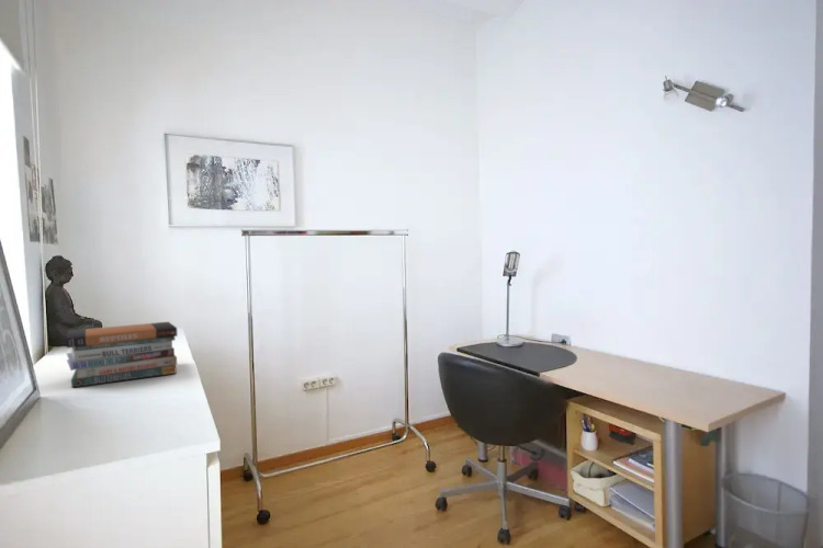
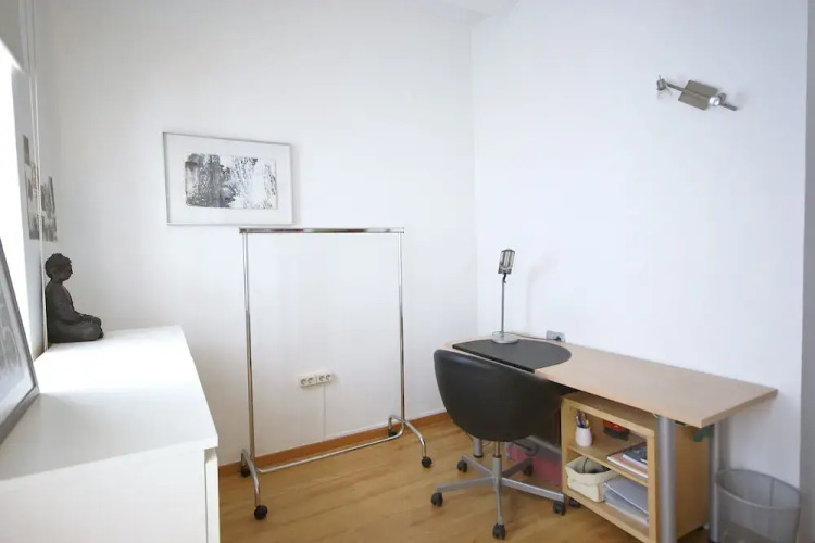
- book stack [65,321,179,389]
